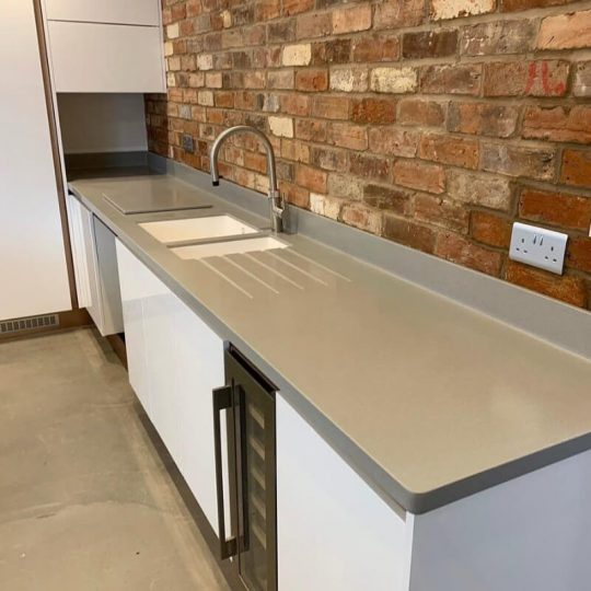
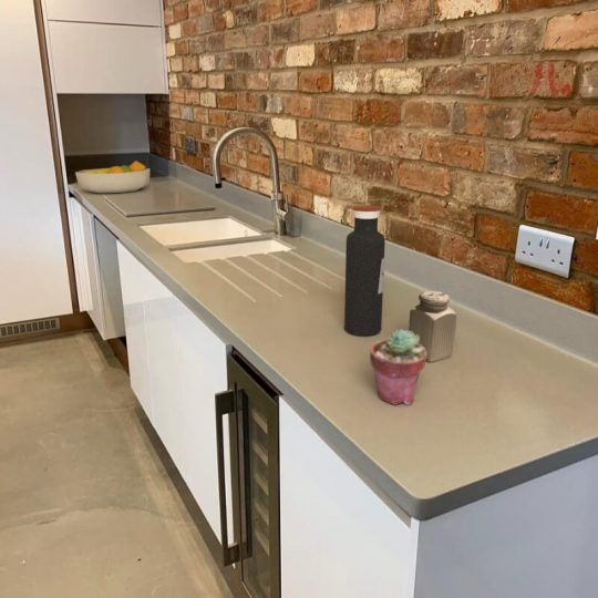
+ fruit bowl [74,159,152,194]
+ water bottle [343,204,386,337]
+ salt shaker [408,290,457,363]
+ potted succulent [369,328,426,406]
